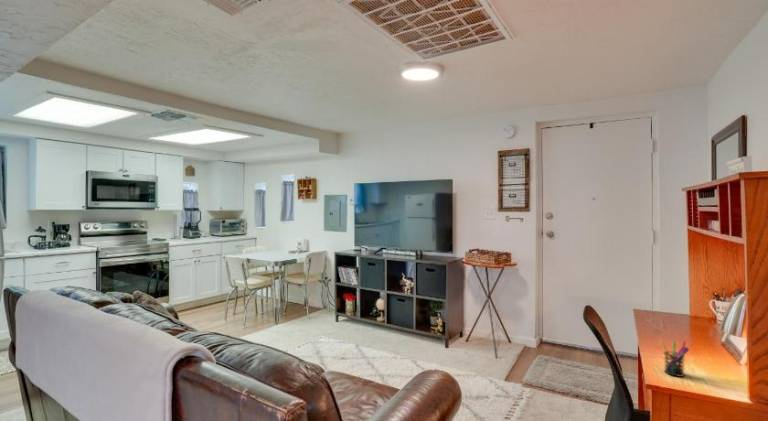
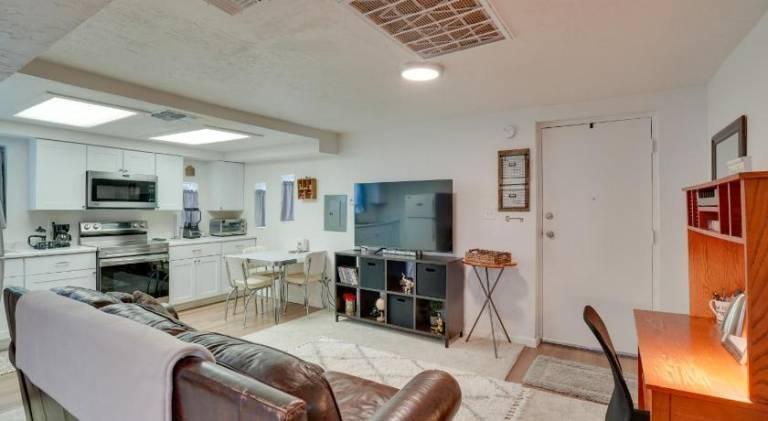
- pen holder [659,340,690,378]
